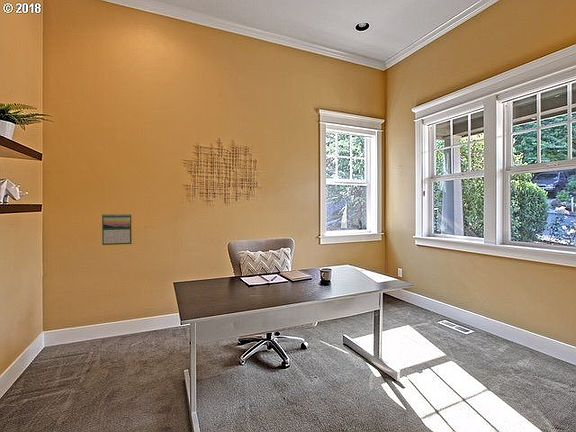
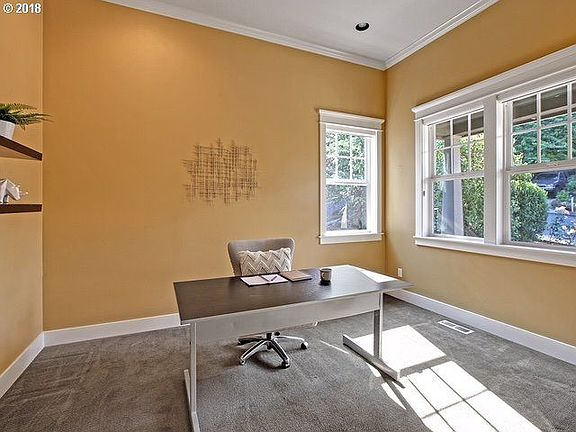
- calendar [101,212,133,246]
